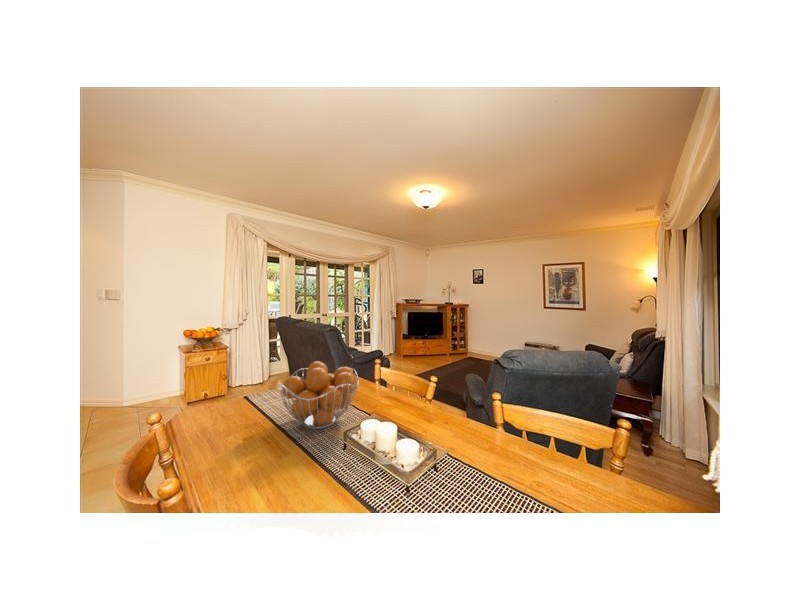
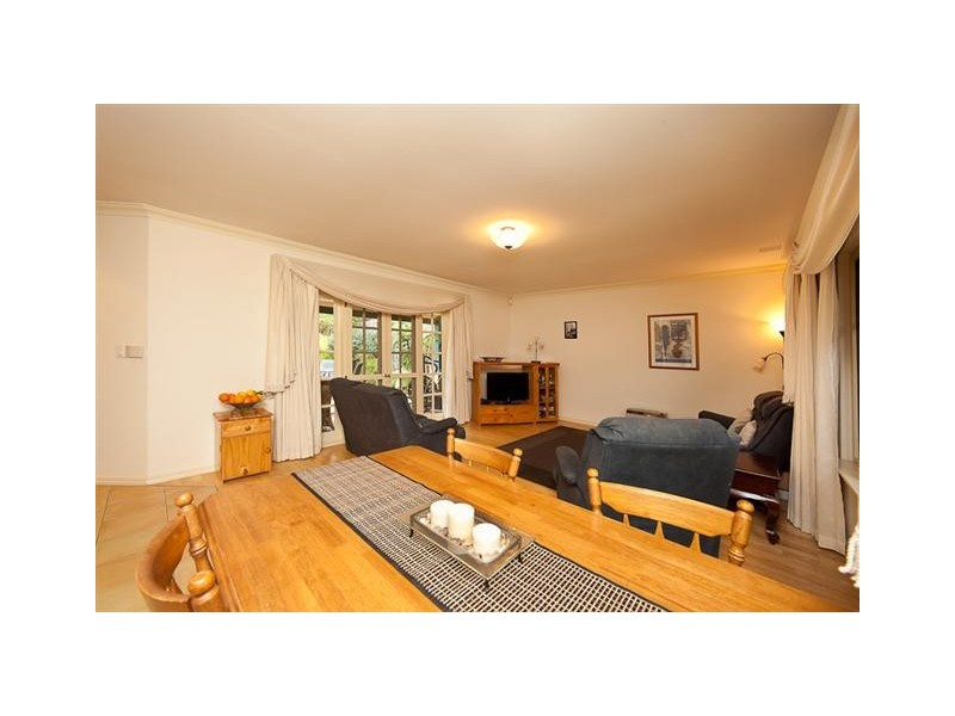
- fruit basket [277,360,360,430]
